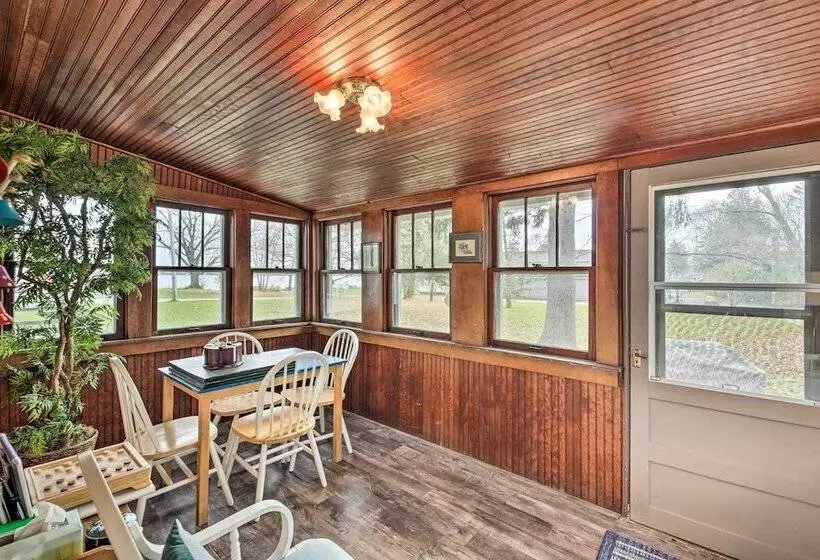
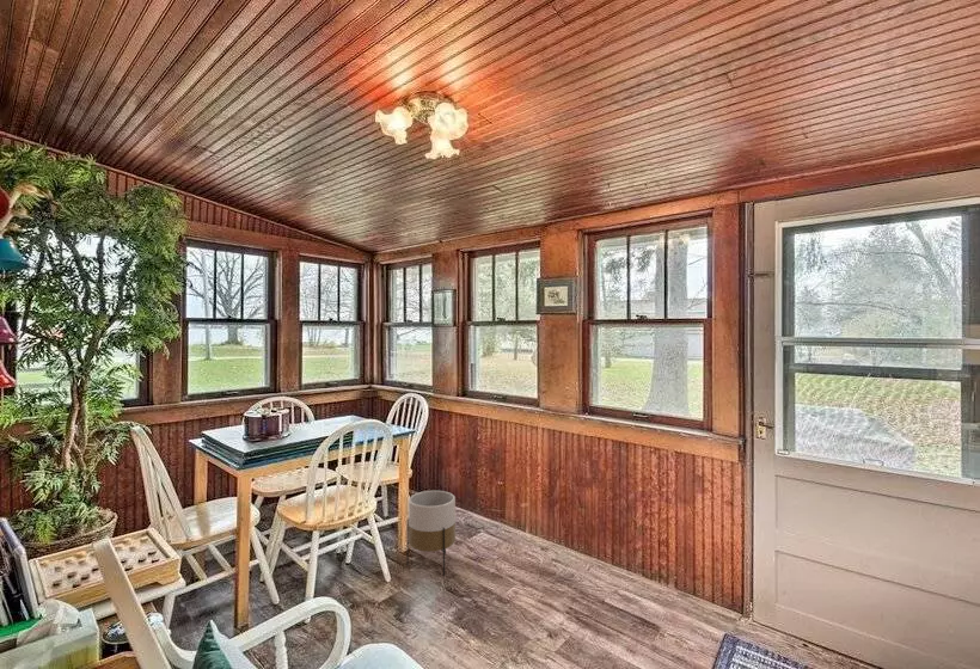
+ planter [405,490,457,577]
